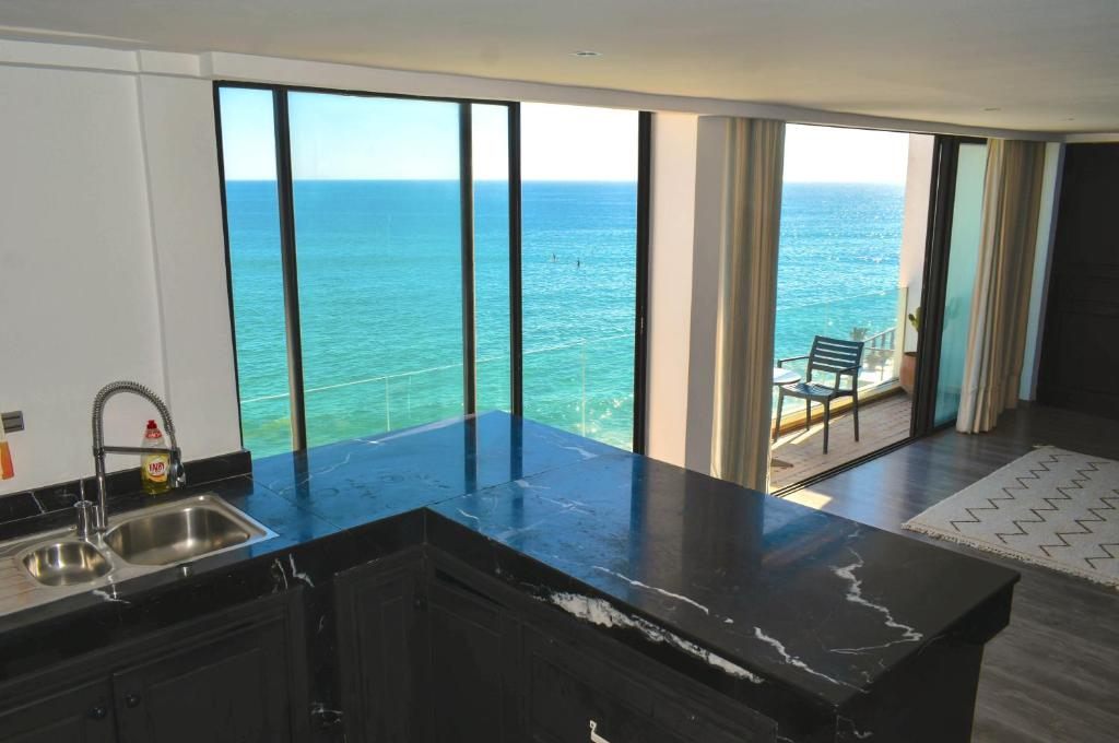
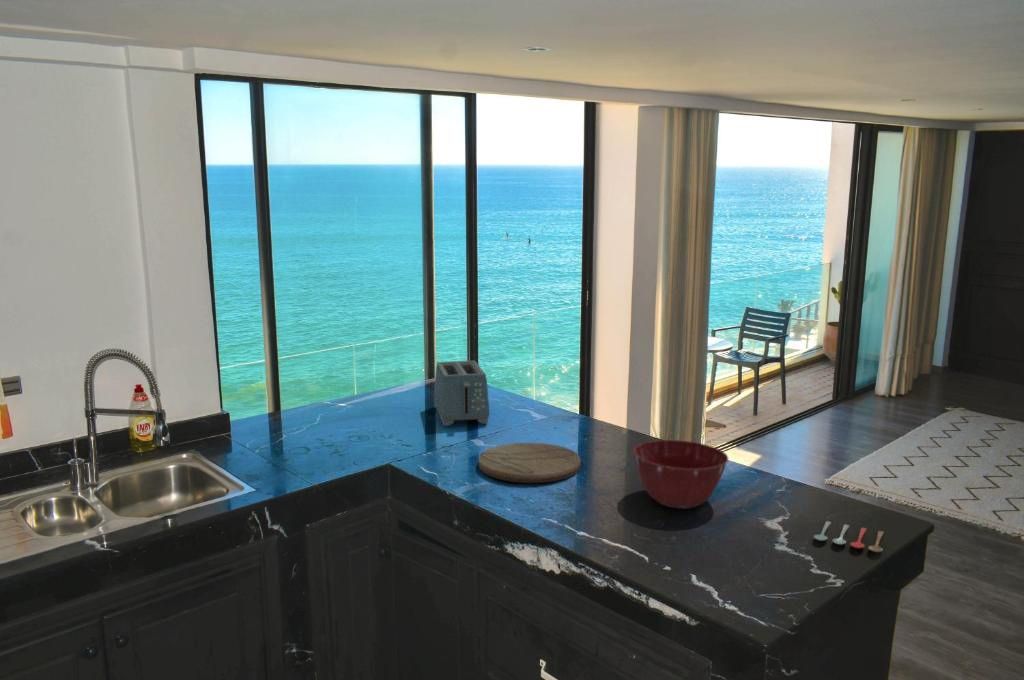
+ mixing bowl [632,439,729,510]
+ cooking utensil [813,520,885,553]
+ cutting board [478,442,582,484]
+ toaster [433,360,491,427]
